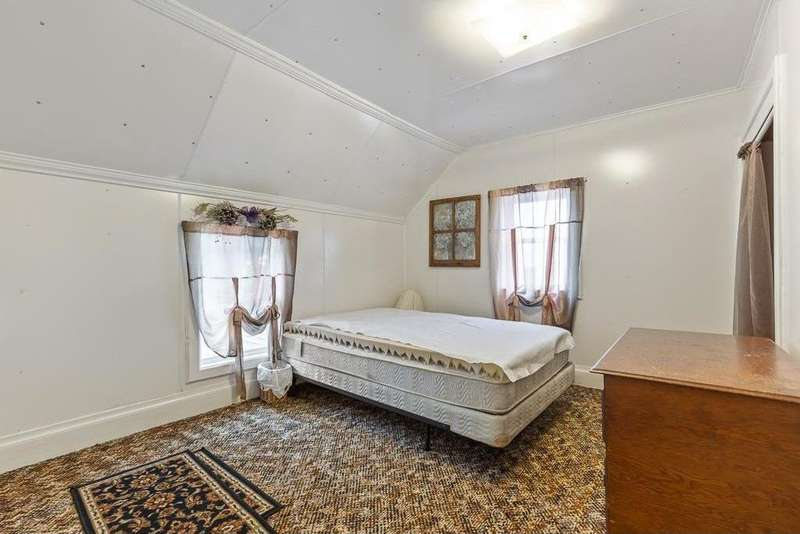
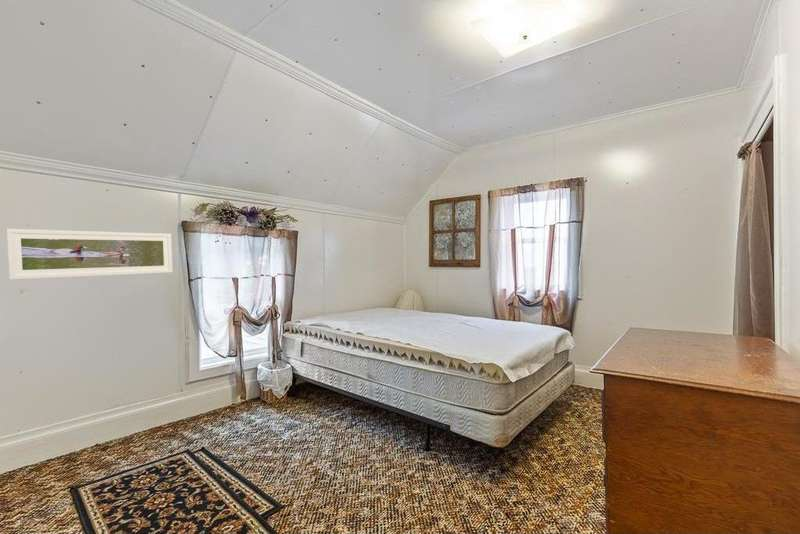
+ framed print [6,228,173,281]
